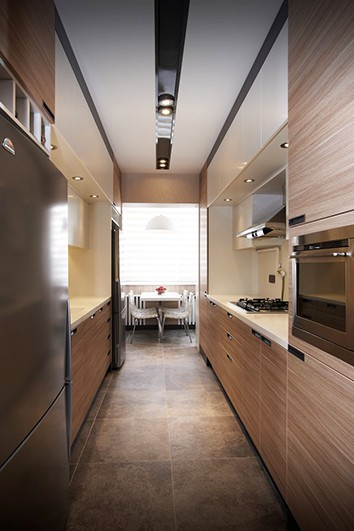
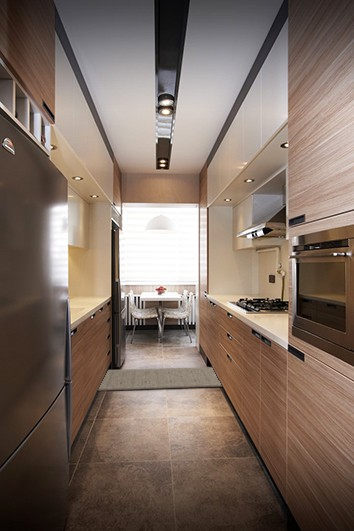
+ rug [97,366,223,392]
